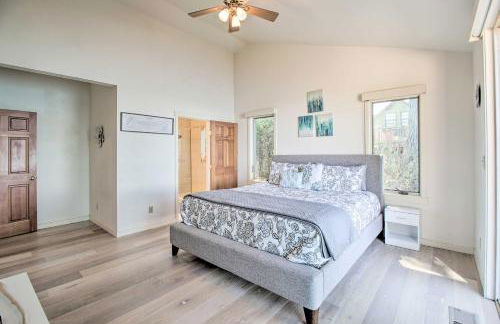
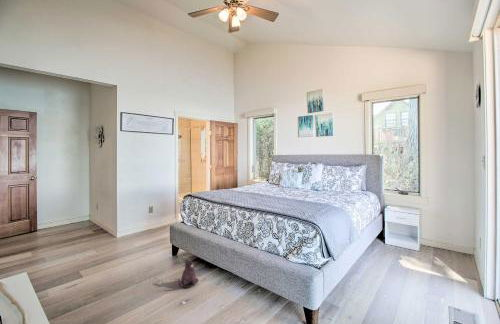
+ plush toy [177,258,200,289]
